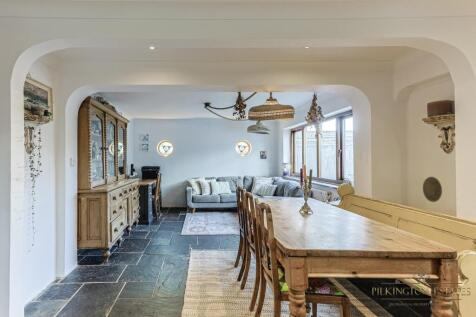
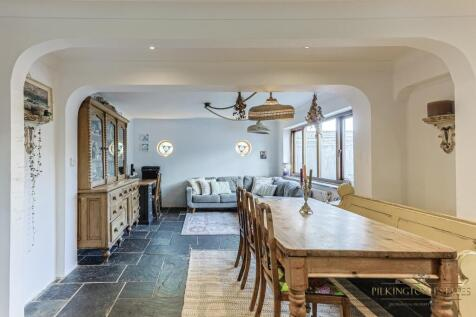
- decorative plate [422,176,443,203]
